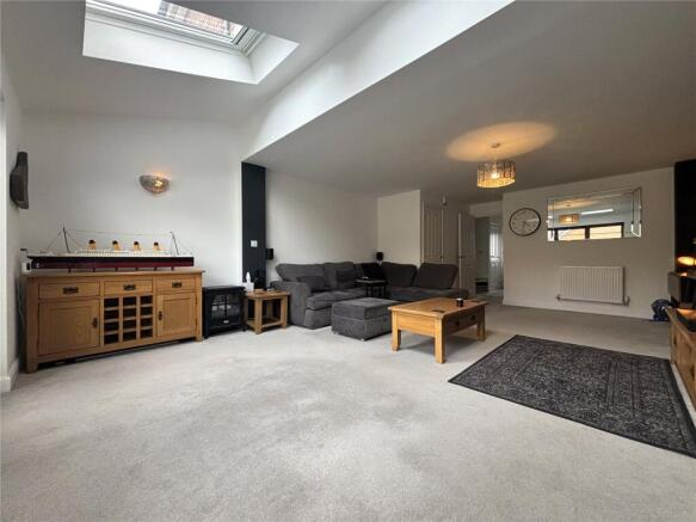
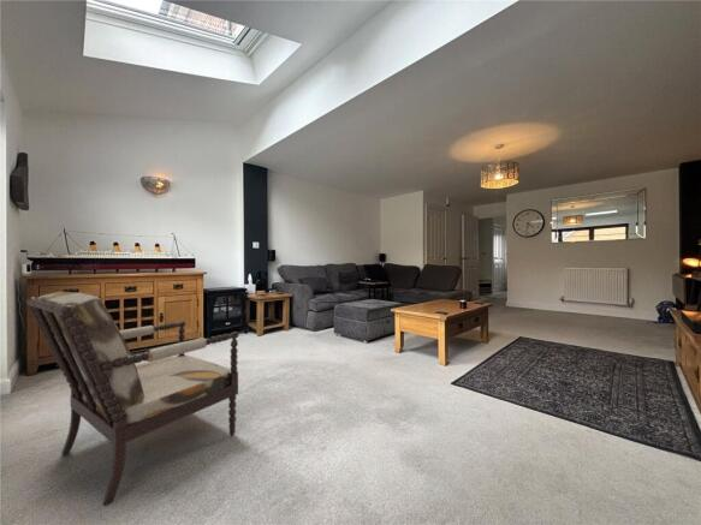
+ armchair [24,291,239,507]
